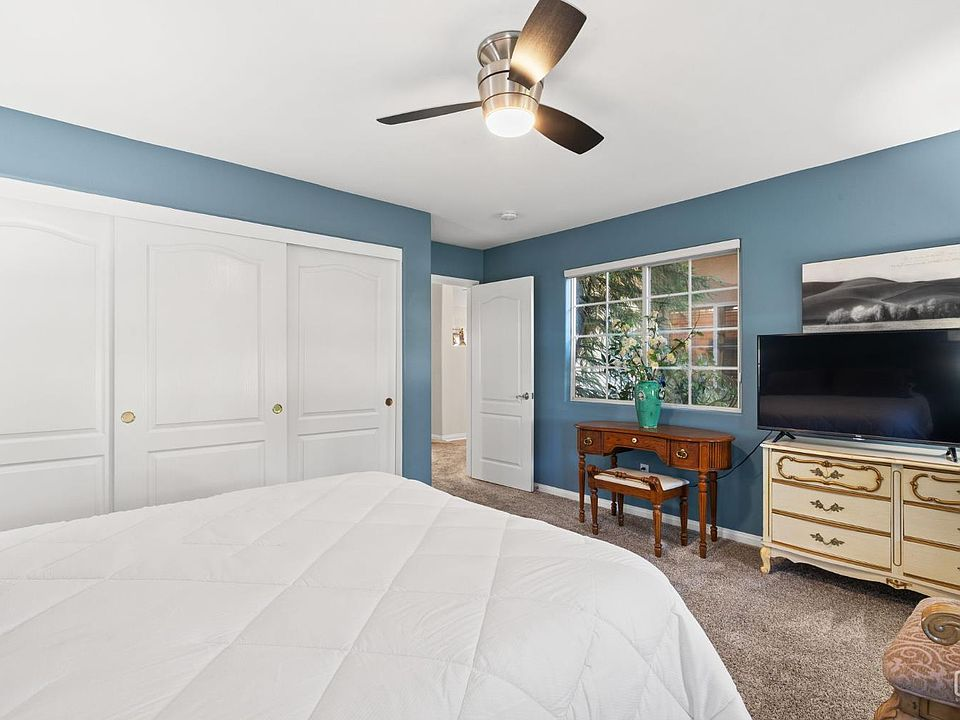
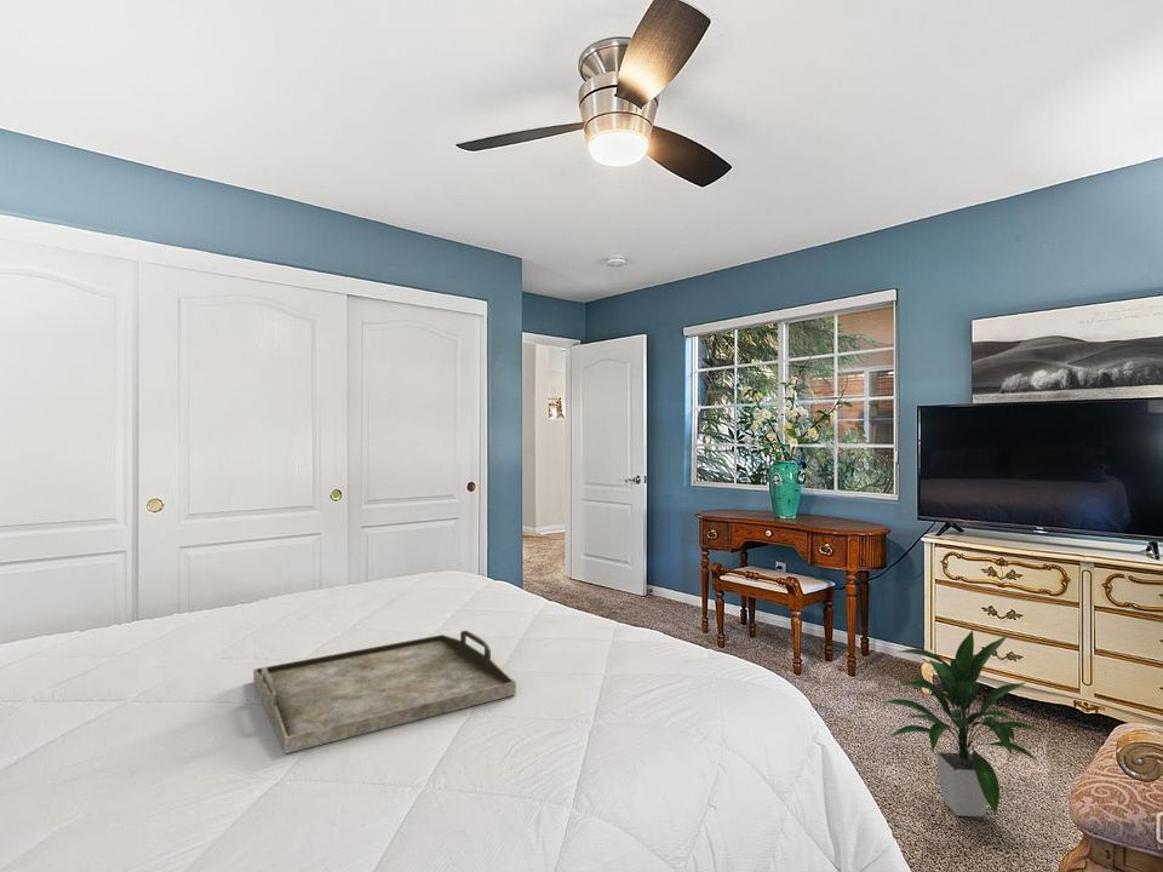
+ serving tray [252,630,517,755]
+ indoor plant [880,629,1041,818]
